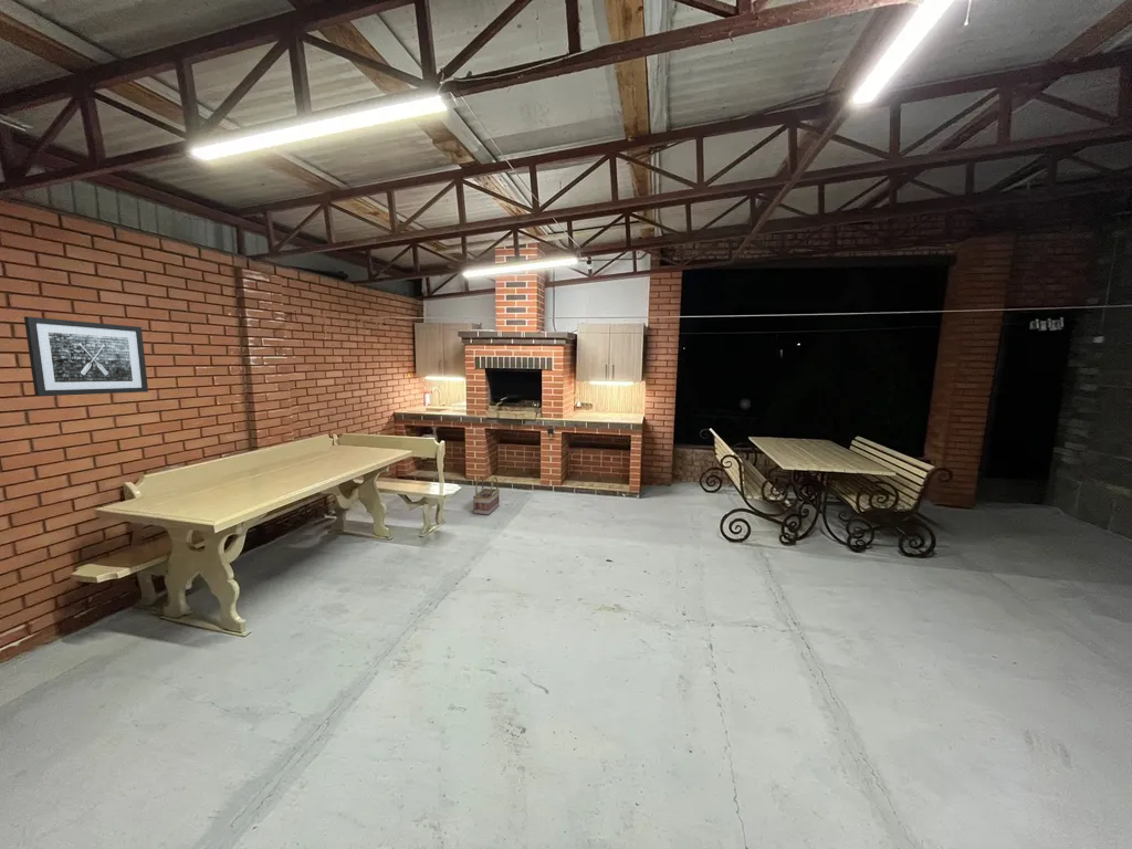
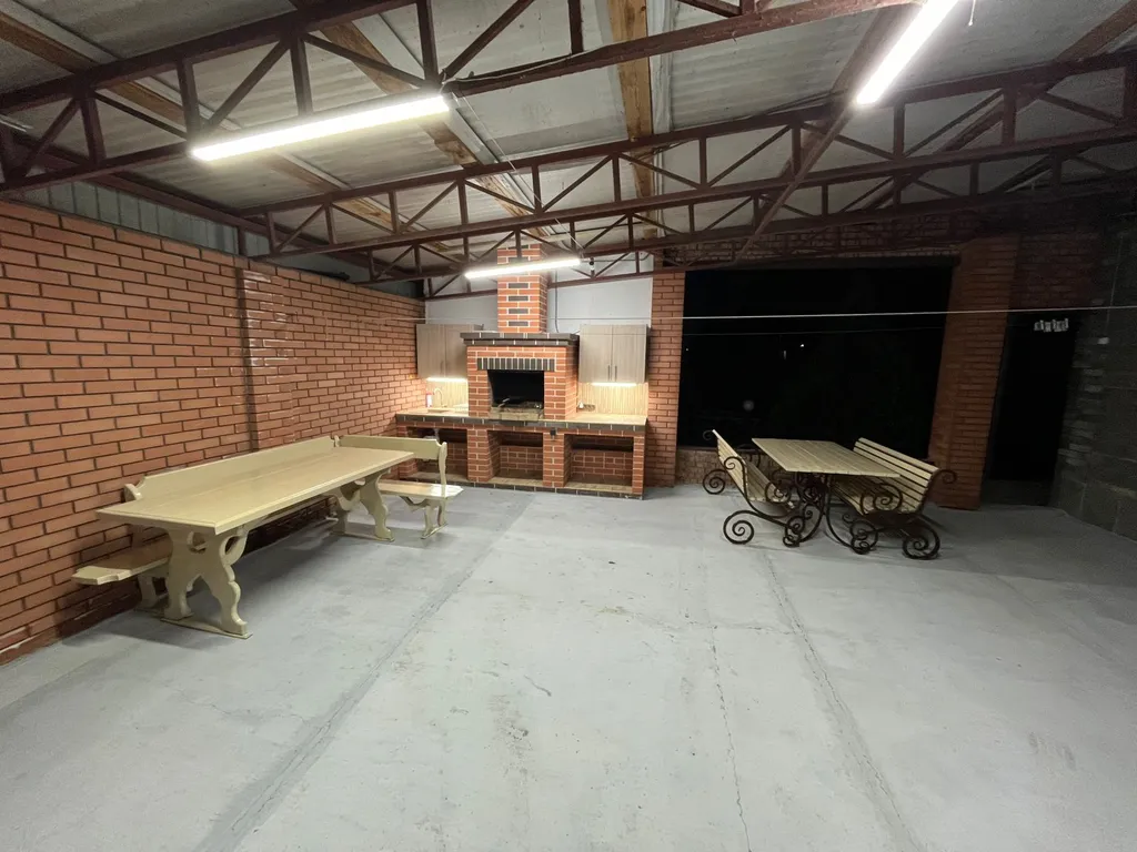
- basket [472,475,501,516]
- wall art [23,315,149,397]
